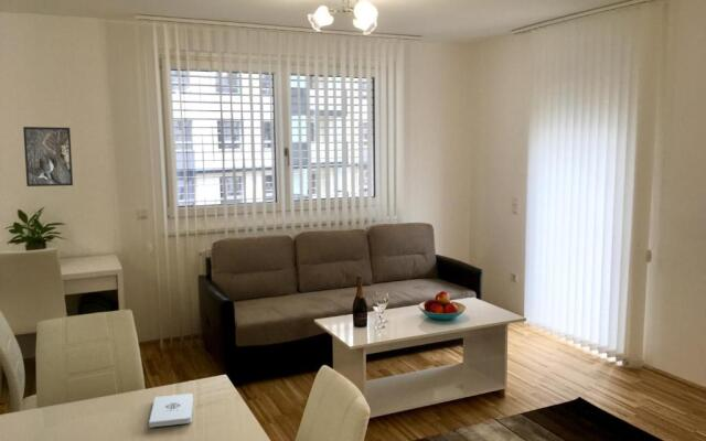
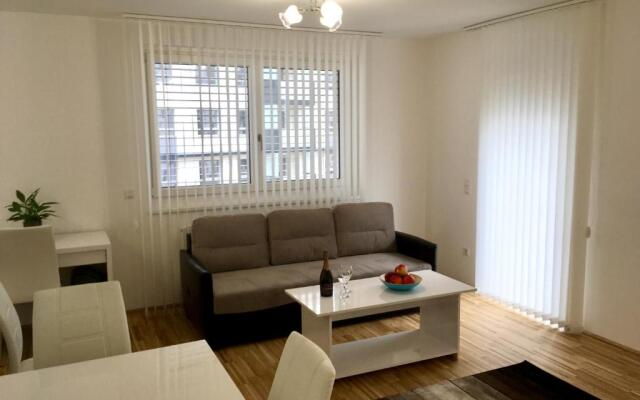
- notepad [148,392,194,429]
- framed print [22,126,74,187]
